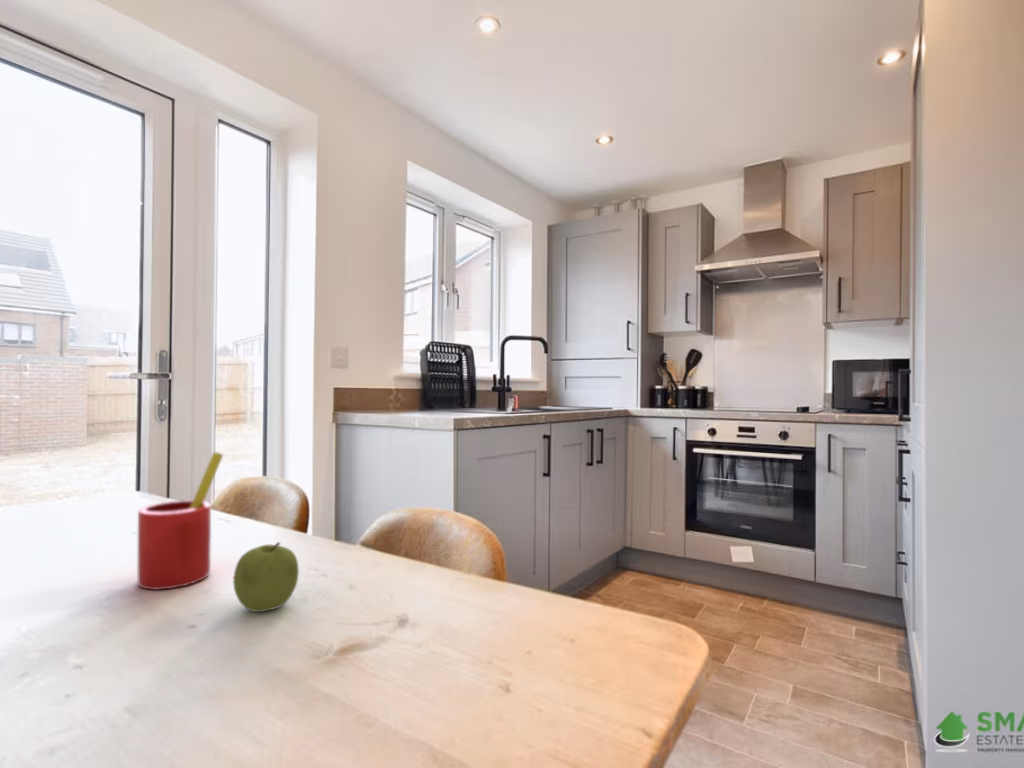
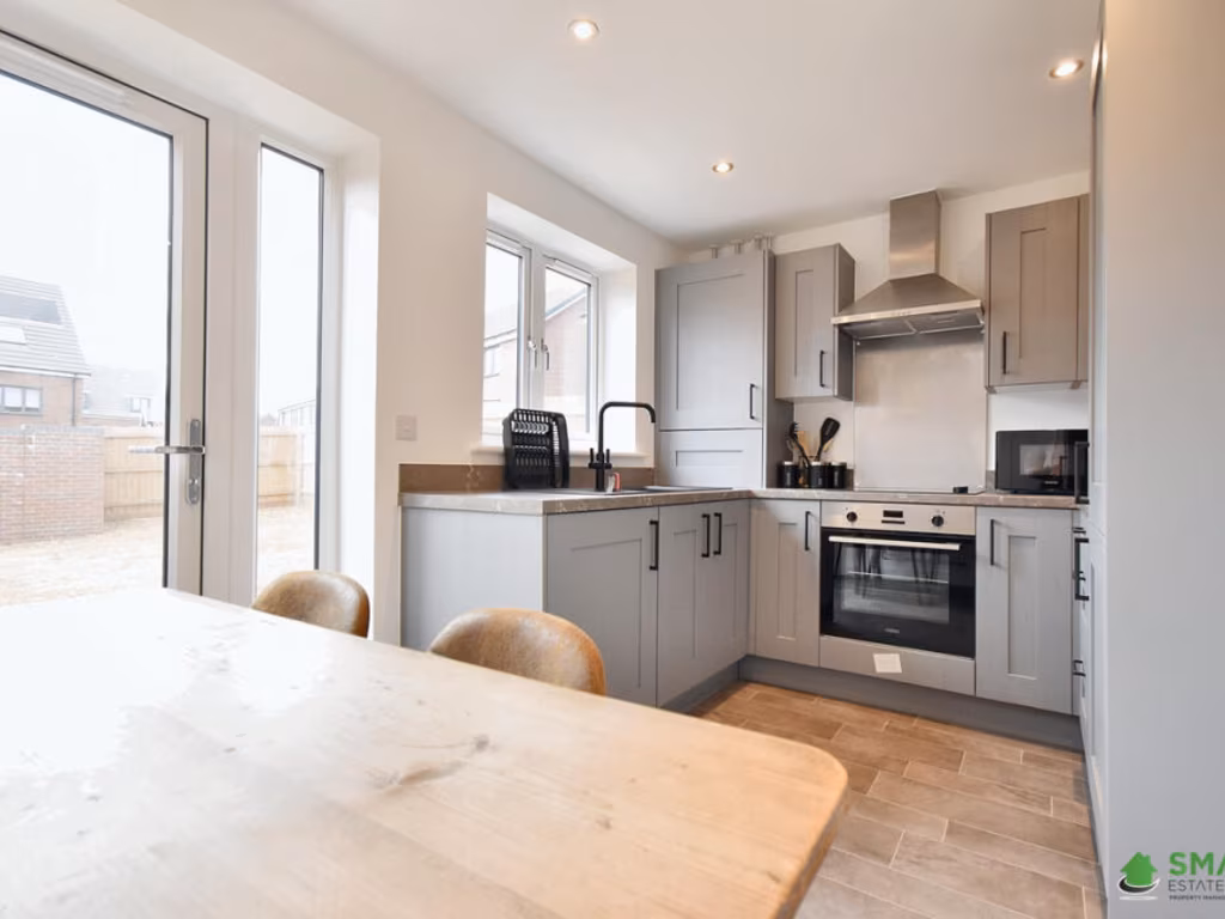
- fruit [232,541,300,613]
- straw [136,451,224,591]
